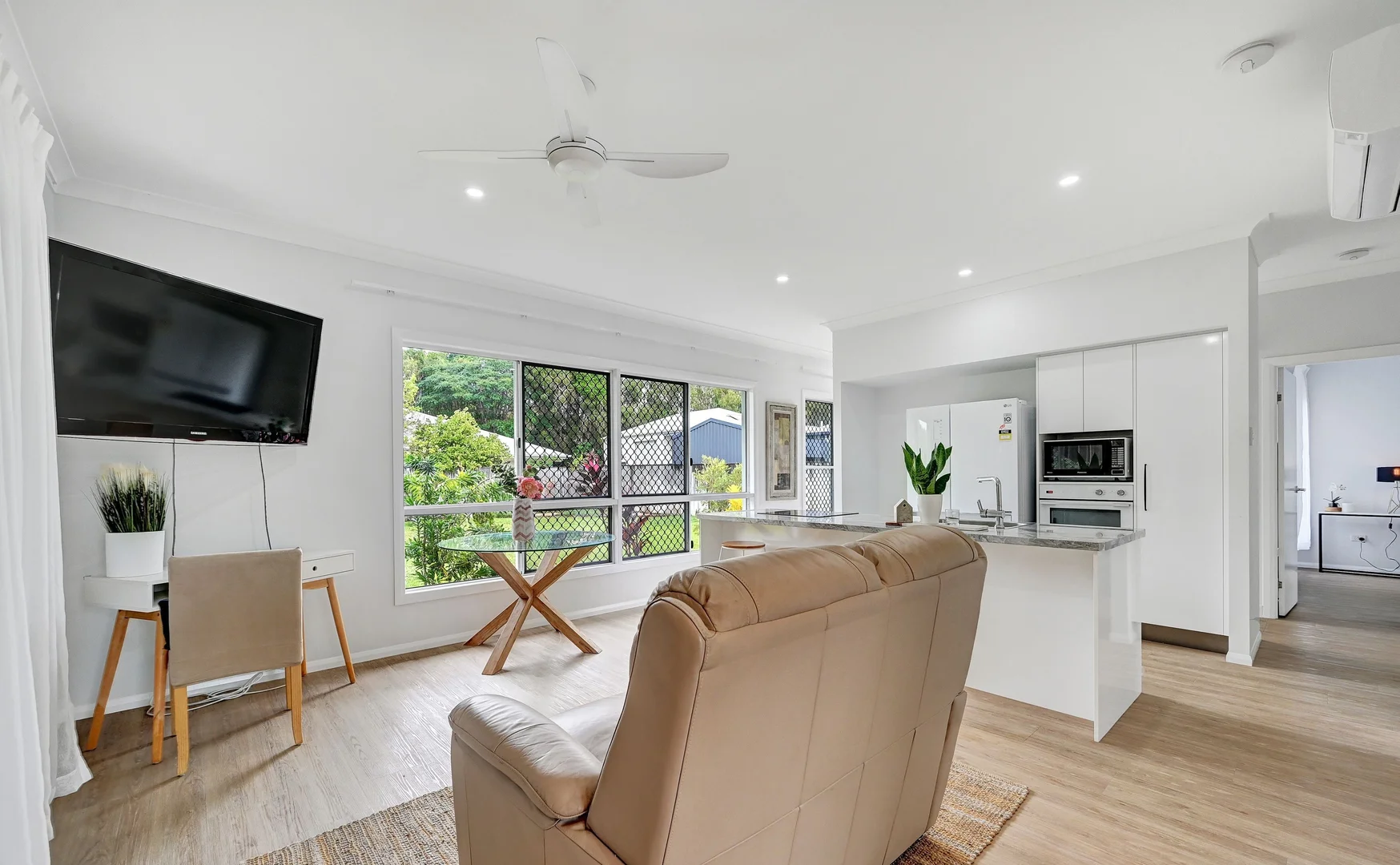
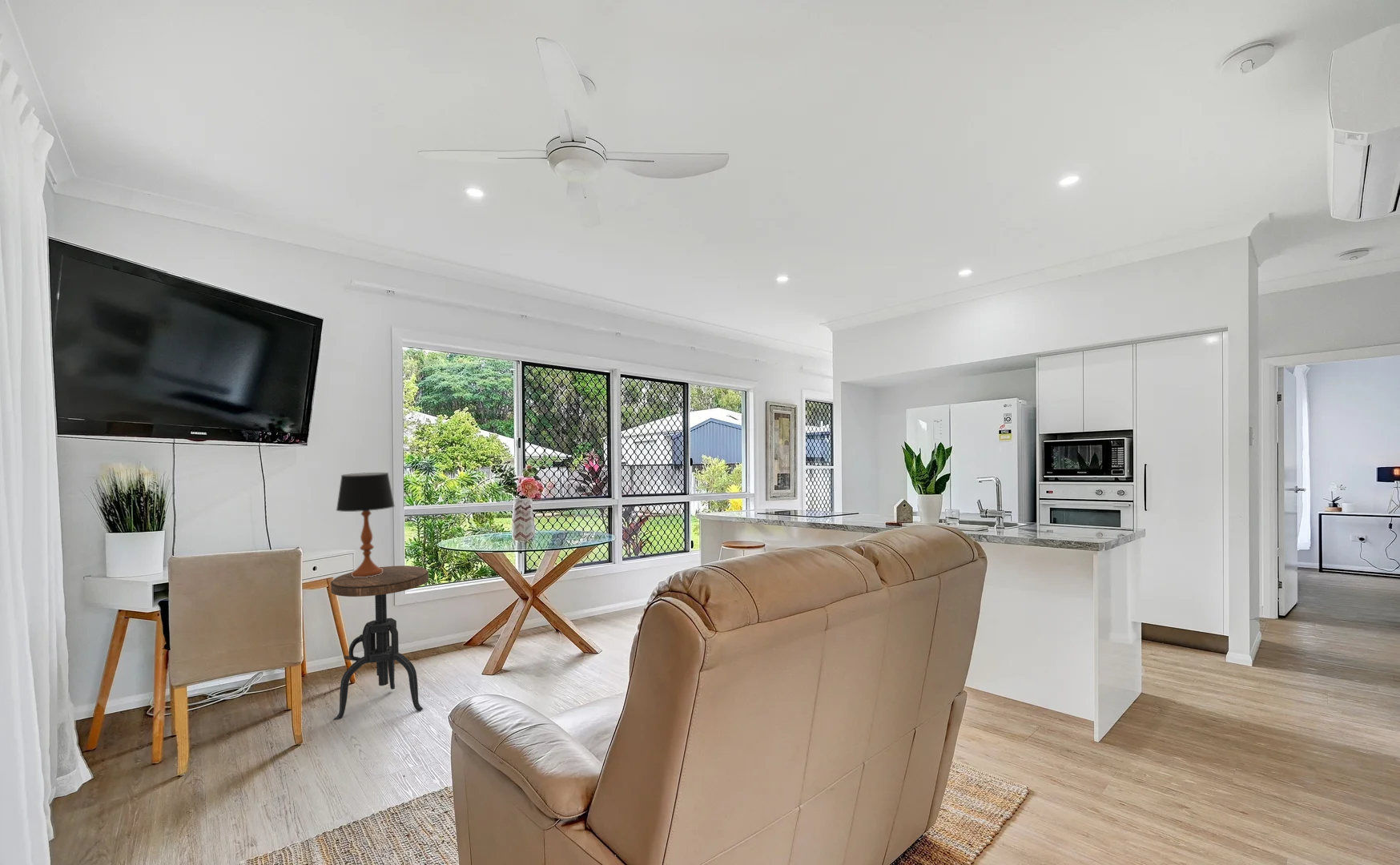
+ table lamp [336,472,396,577]
+ side table [330,565,429,721]
